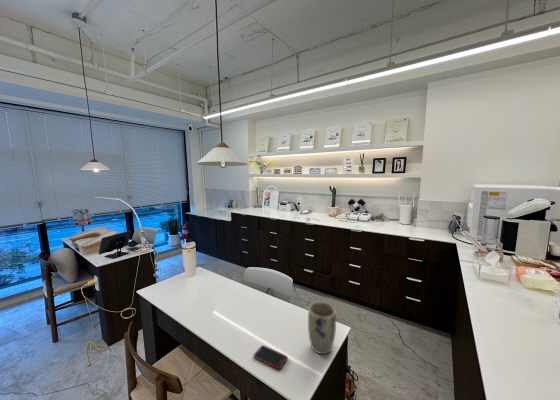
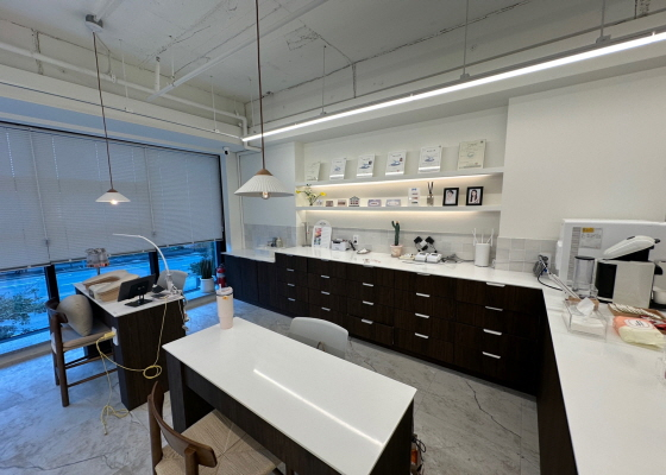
- plant pot [307,301,337,355]
- cell phone [253,344,289,371]
